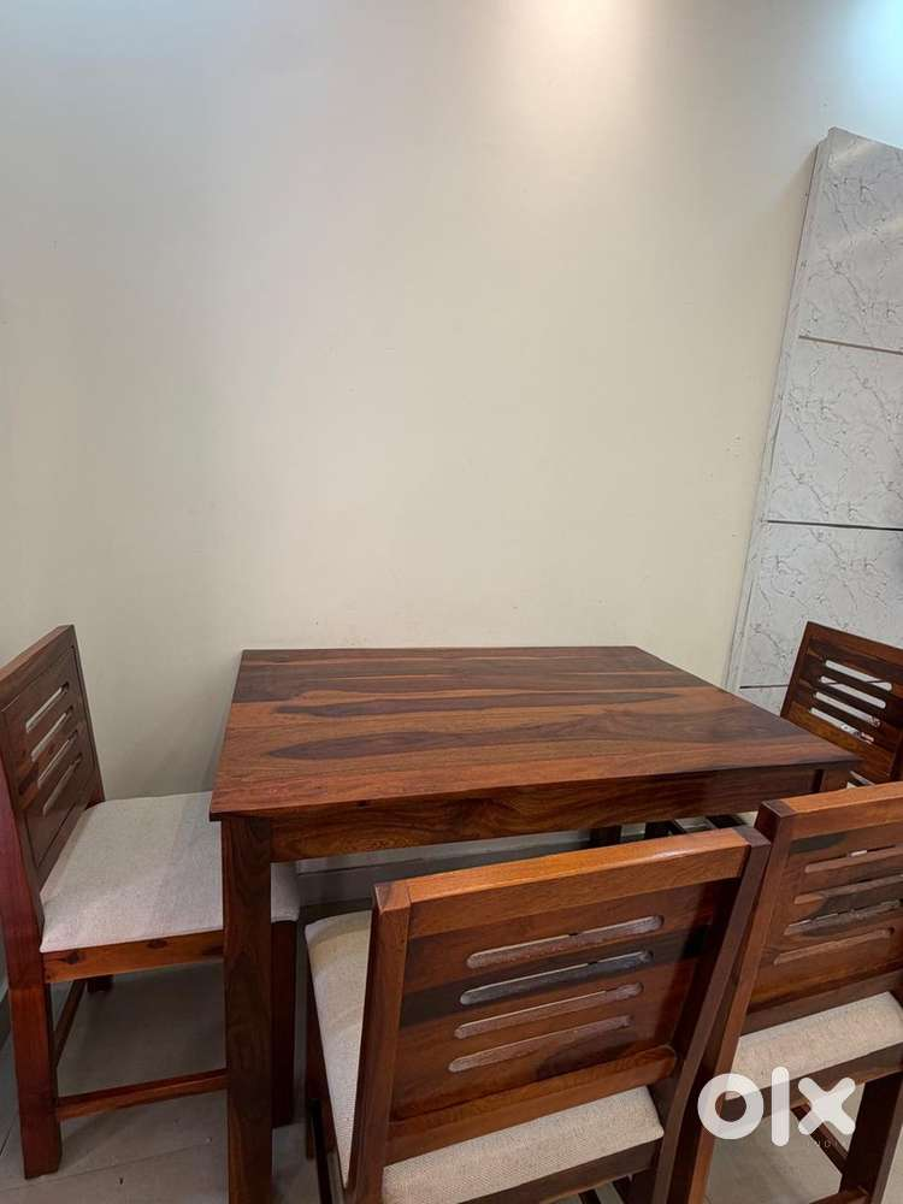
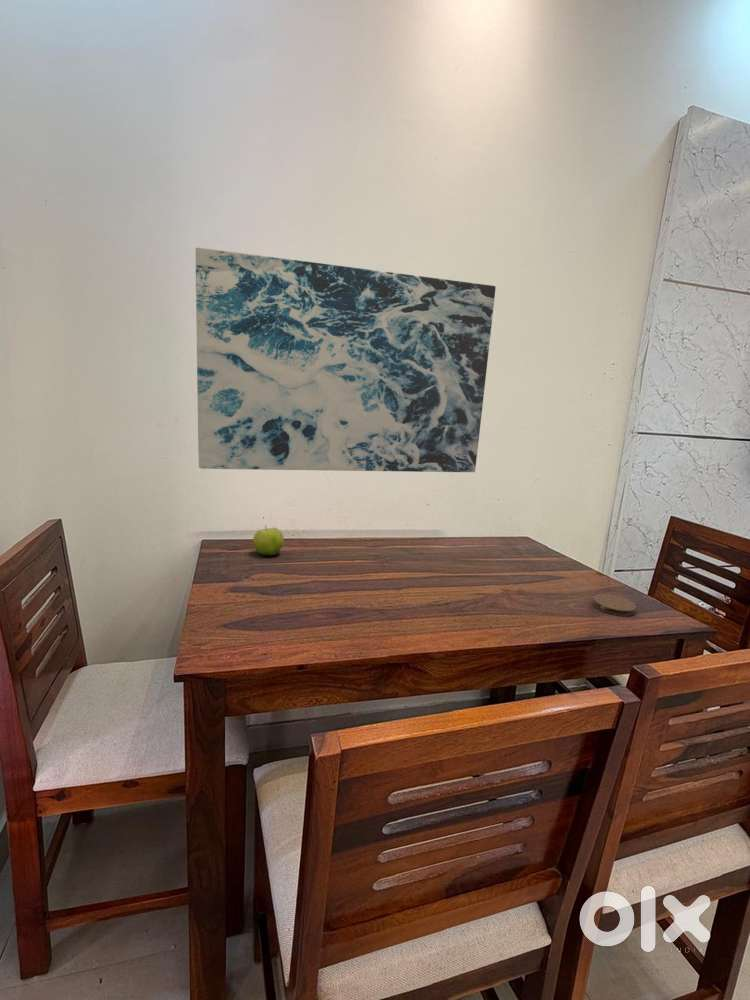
+ fruit [252,525,285,557]
+ coaster [591,593,637,617]
+ wall art [195,247,496,473]
